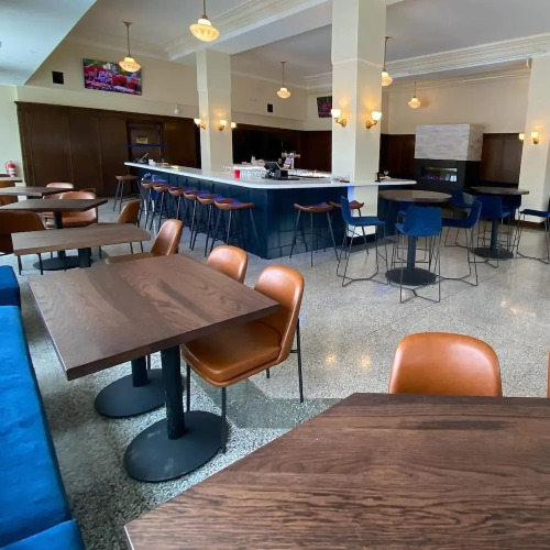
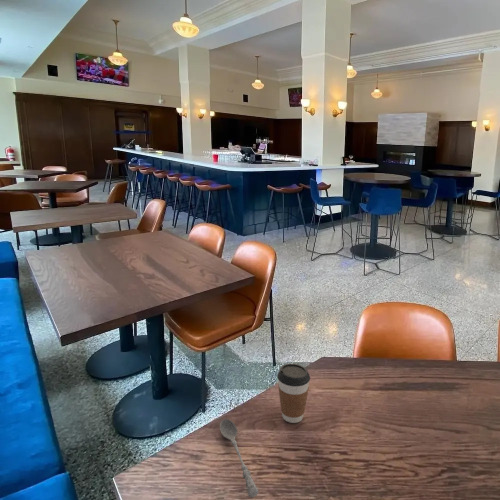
+ soupspoon [219,418,260,498]
+ coffee cup [276,363,311,424]
